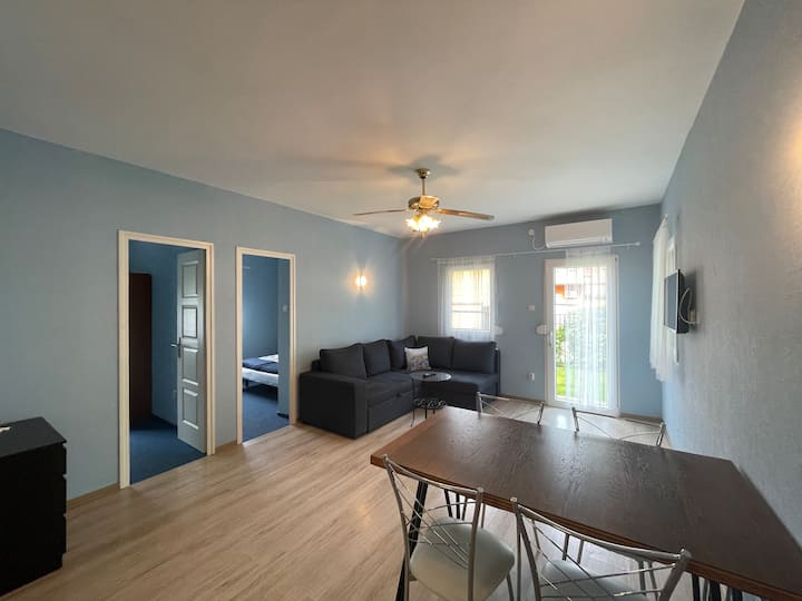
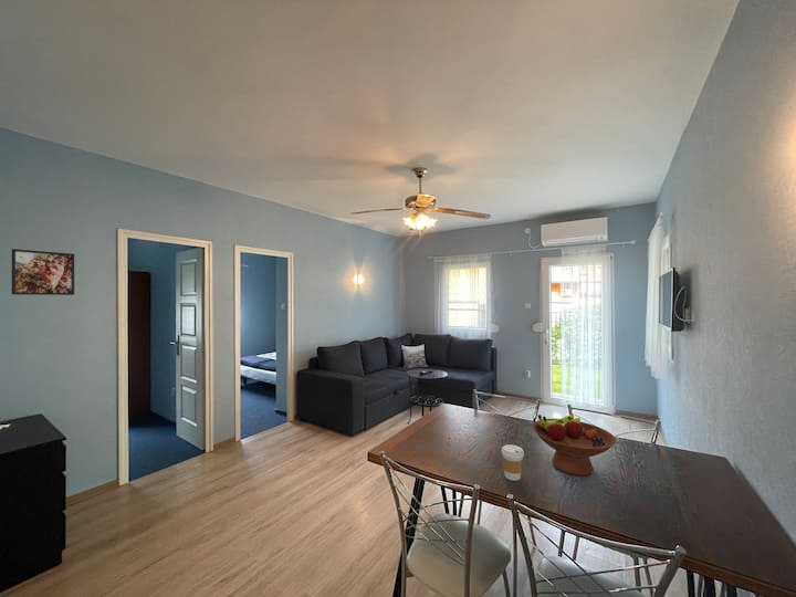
+ fruit bowl [532,413,617,478]
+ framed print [10,248,75,296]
+ coffee cup [501,443,525,482]
